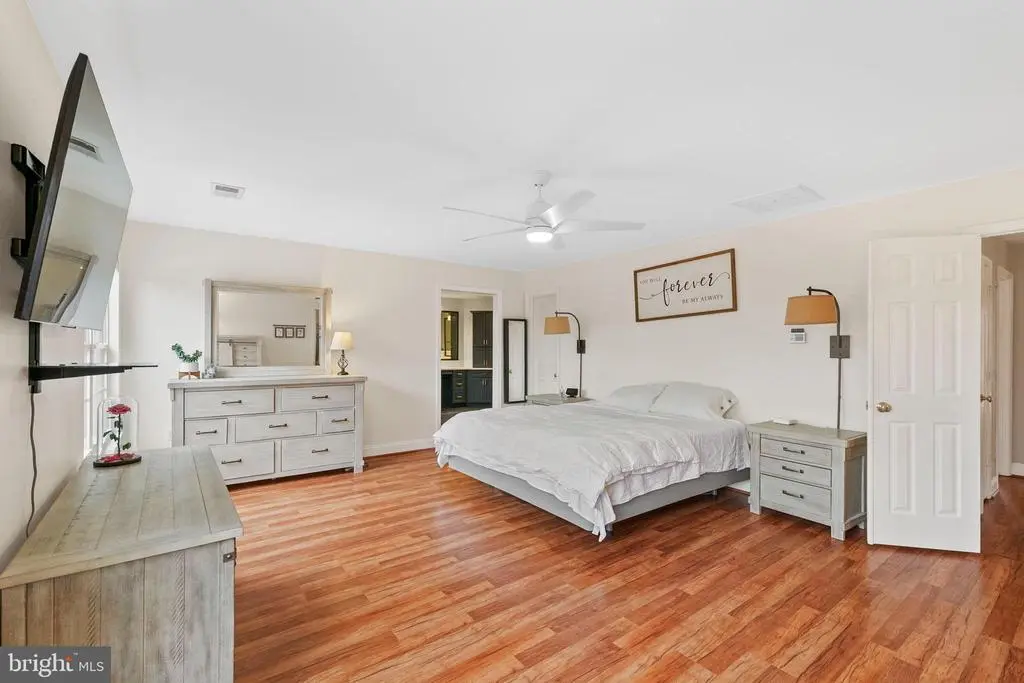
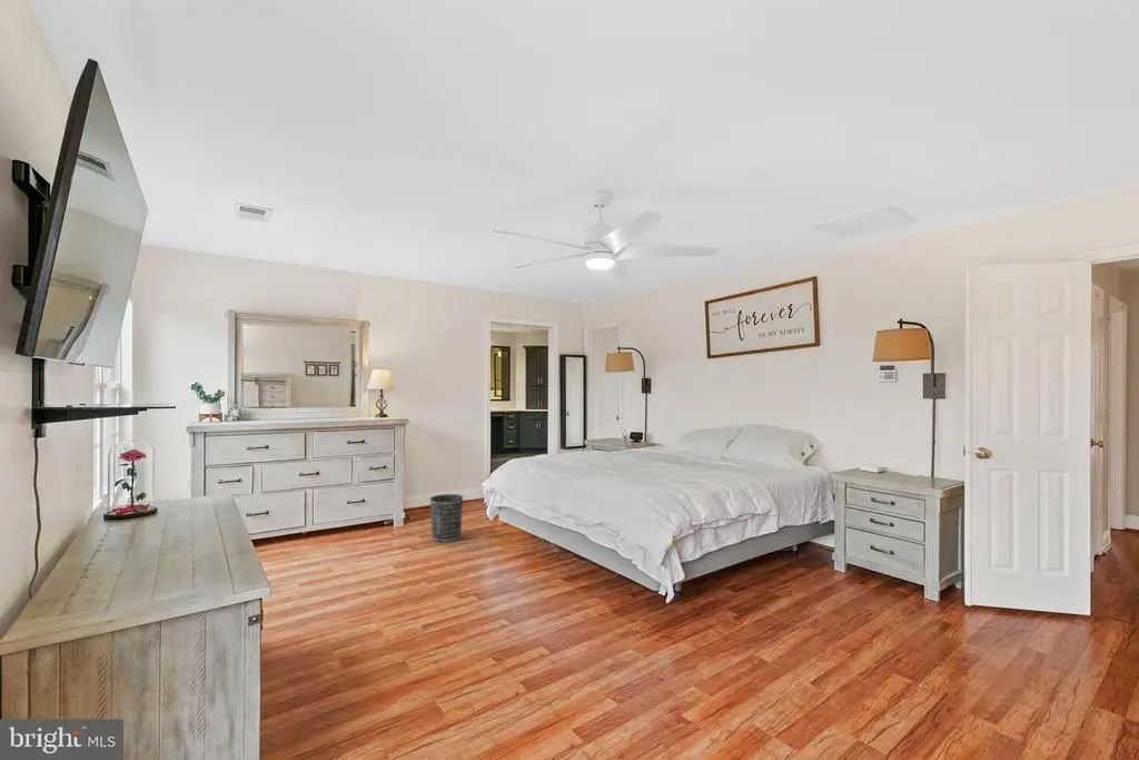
+ wastebasket [429,493,464,543]
